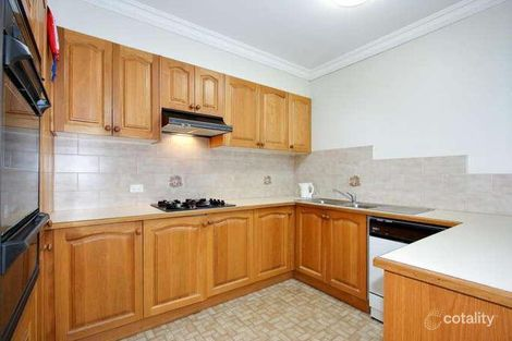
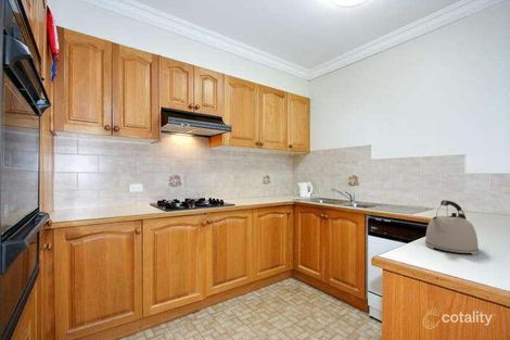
+ kettle [424,199,480,256]
